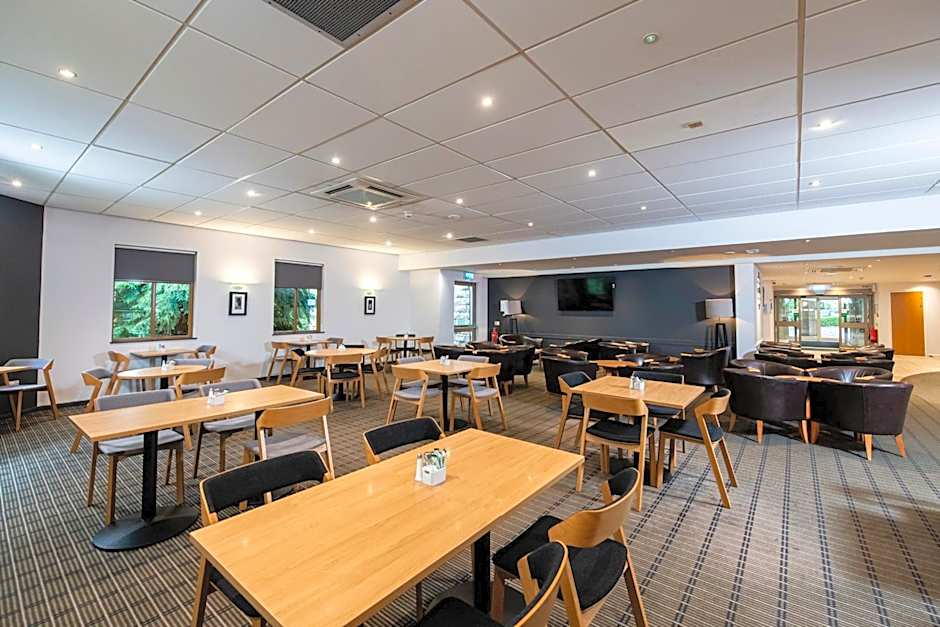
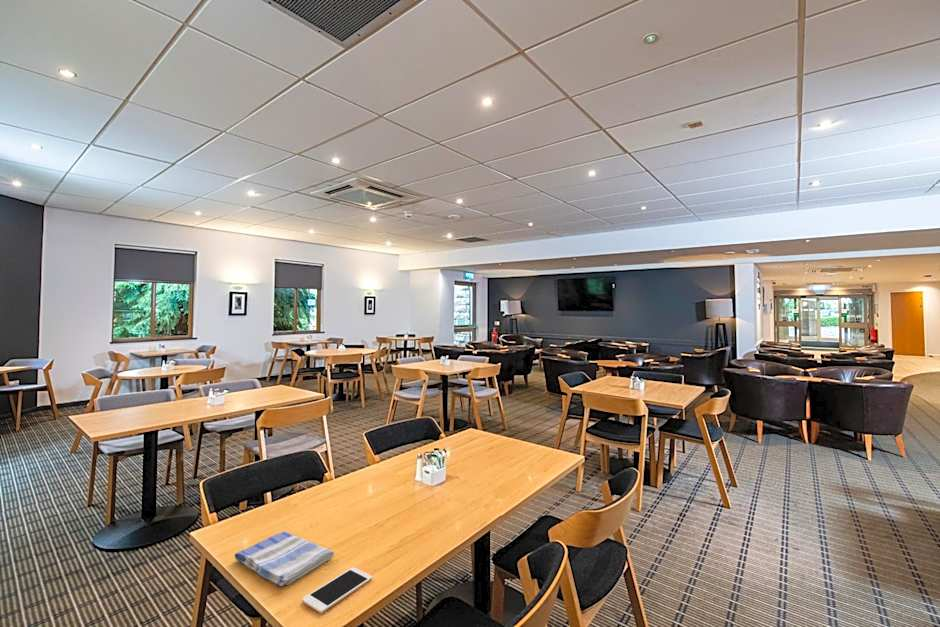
+ dish towel [234,530,335,587]
+ cell phone [301,566,373,614]
